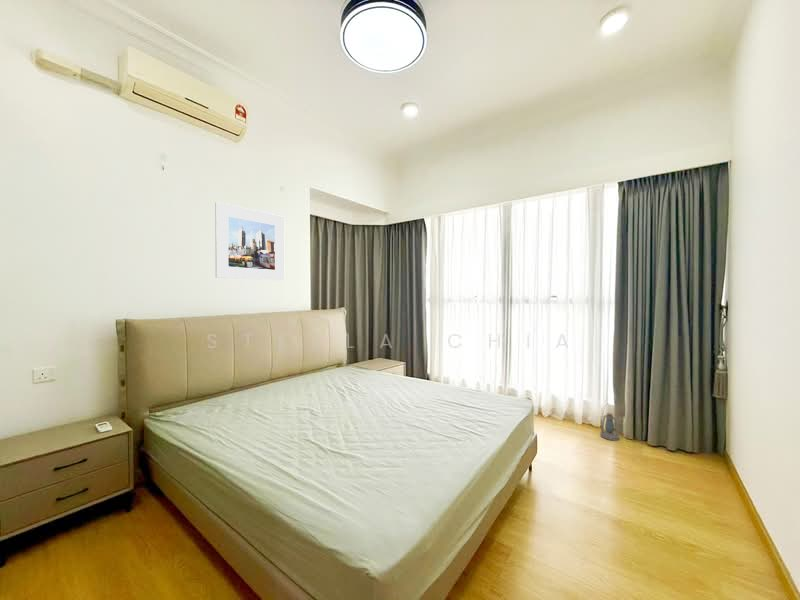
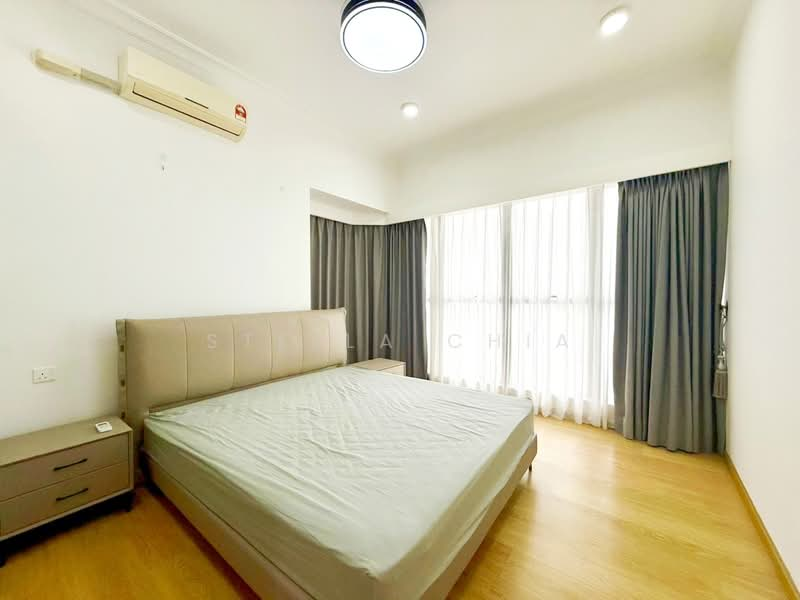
- lantern [599,403,620,442]
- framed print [214,201,285,281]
